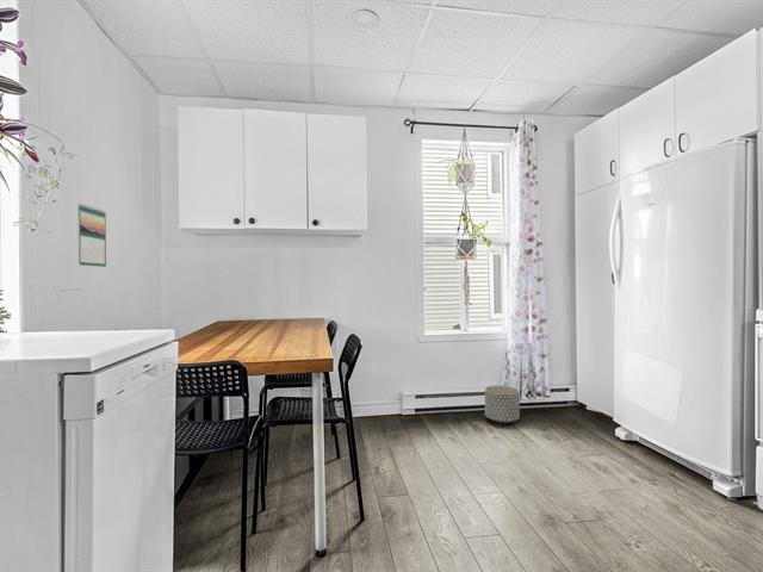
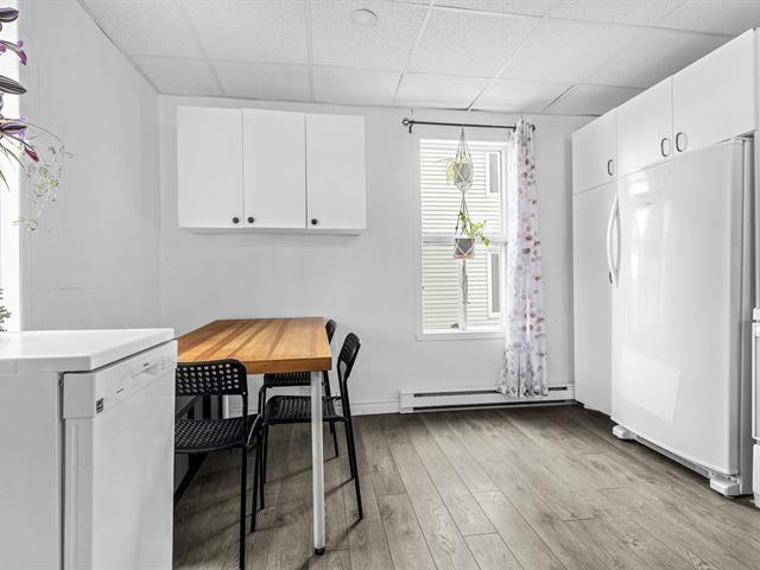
- planter [484,385,521,424]
- calendar [76,203,107,268]
